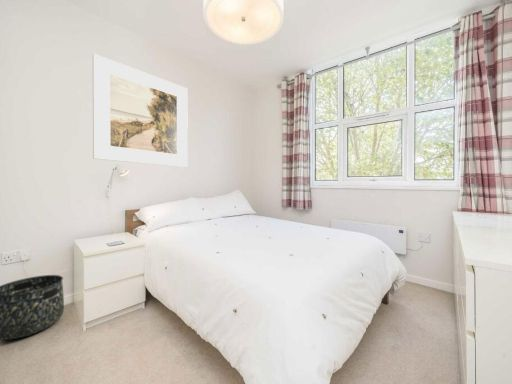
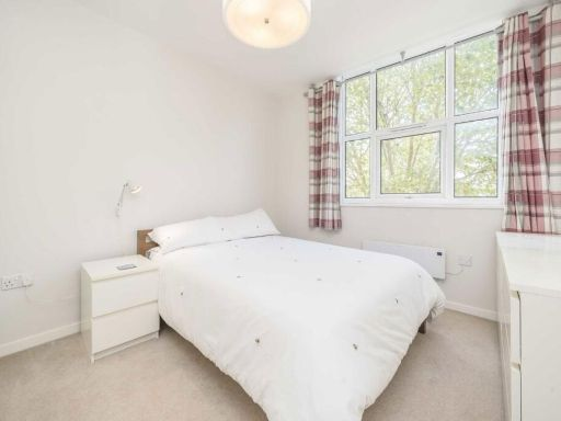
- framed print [92,53,189,168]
- basket [0,274,65,341]
